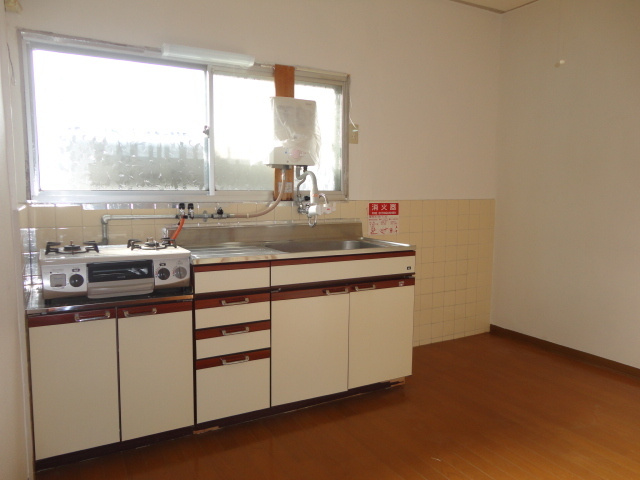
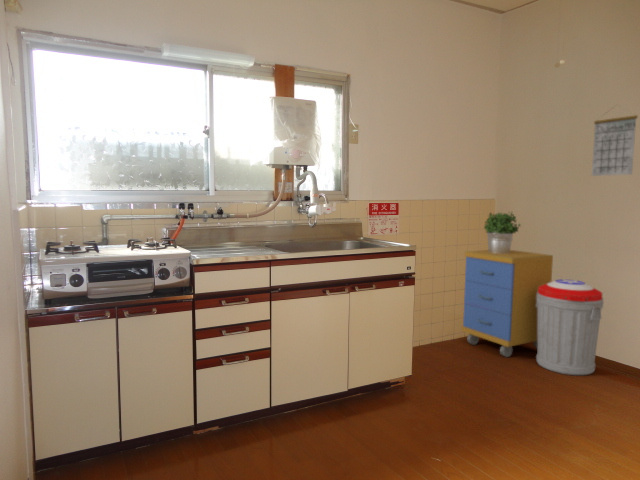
+ potted plant [483,210,522,254]
+ calendar [591,104,639,177]
+ storage cabinet [461,249,554,358]
+ trash can [535,278,605,376]
